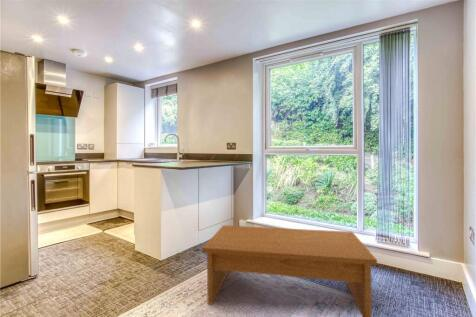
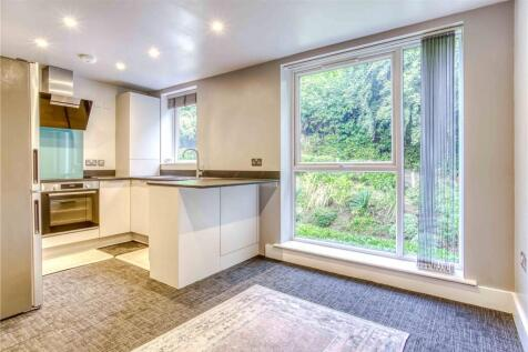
- coffee table [201,224,378,317]
